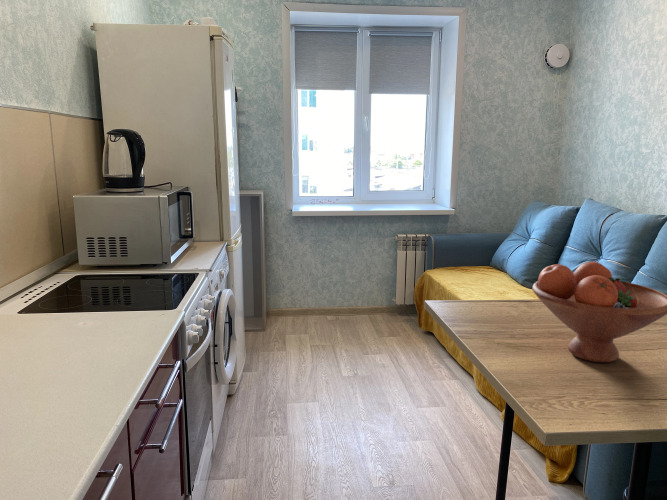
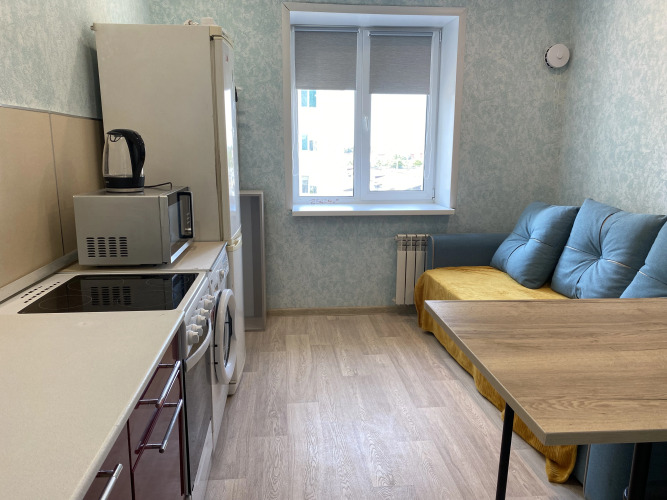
- fruit bowl [531,261,667,364]
